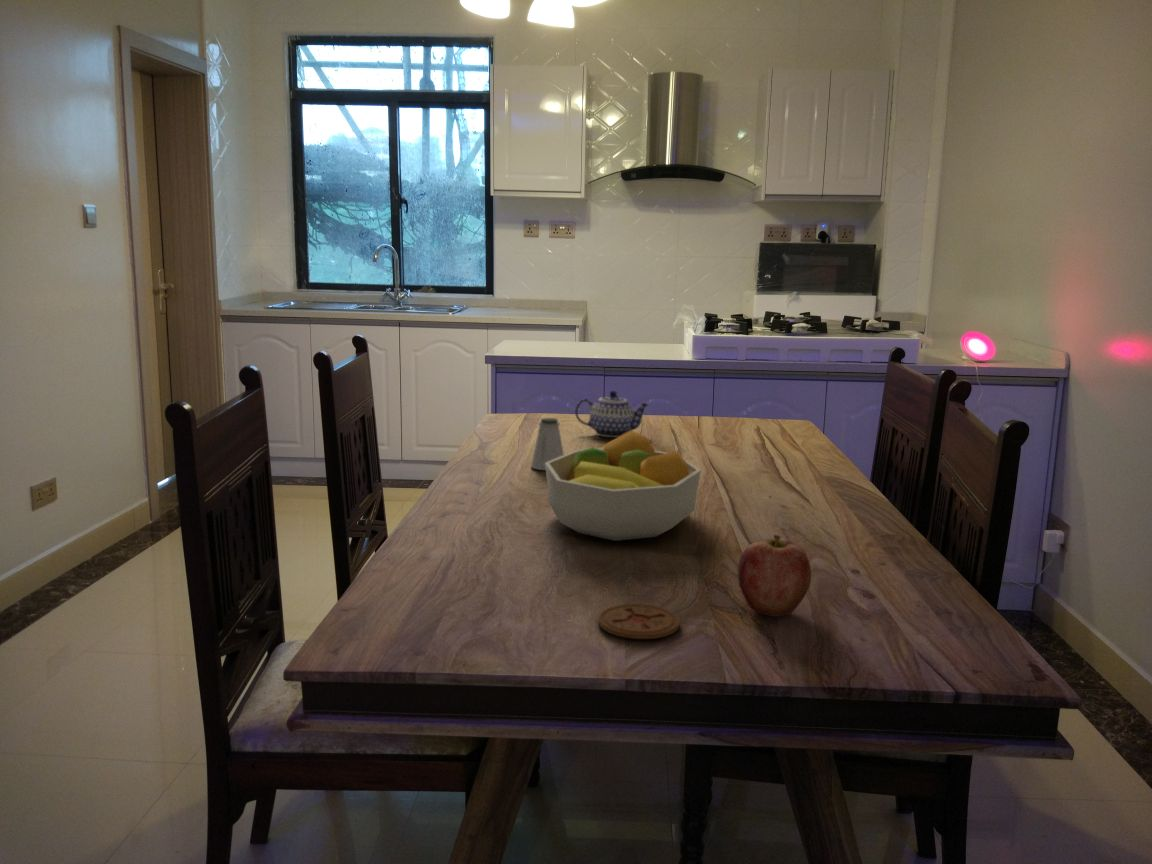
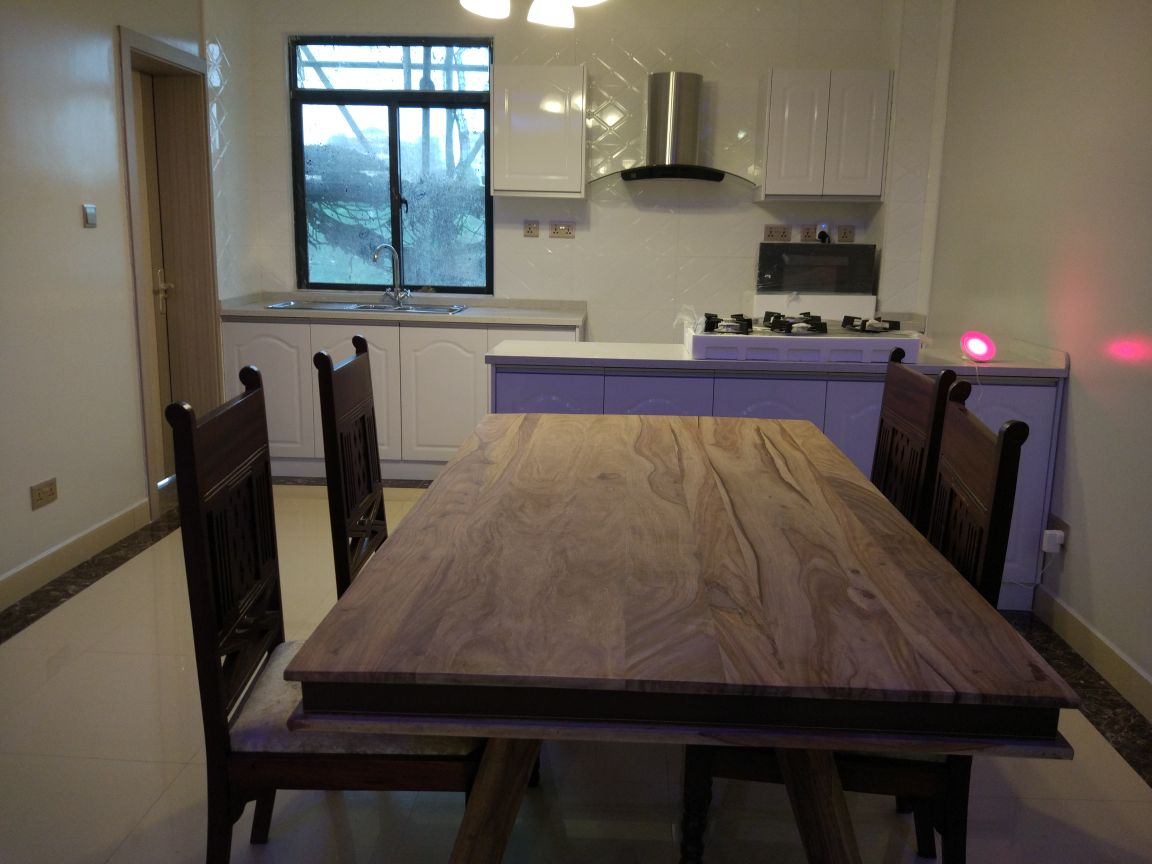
- teapot [574,390,650,438]
- apple [737,534,812,618]
- coaster [597,603,681,640]
- saltshaker [530,417,565,471]
- fruit bowl [545,430,702,542]
